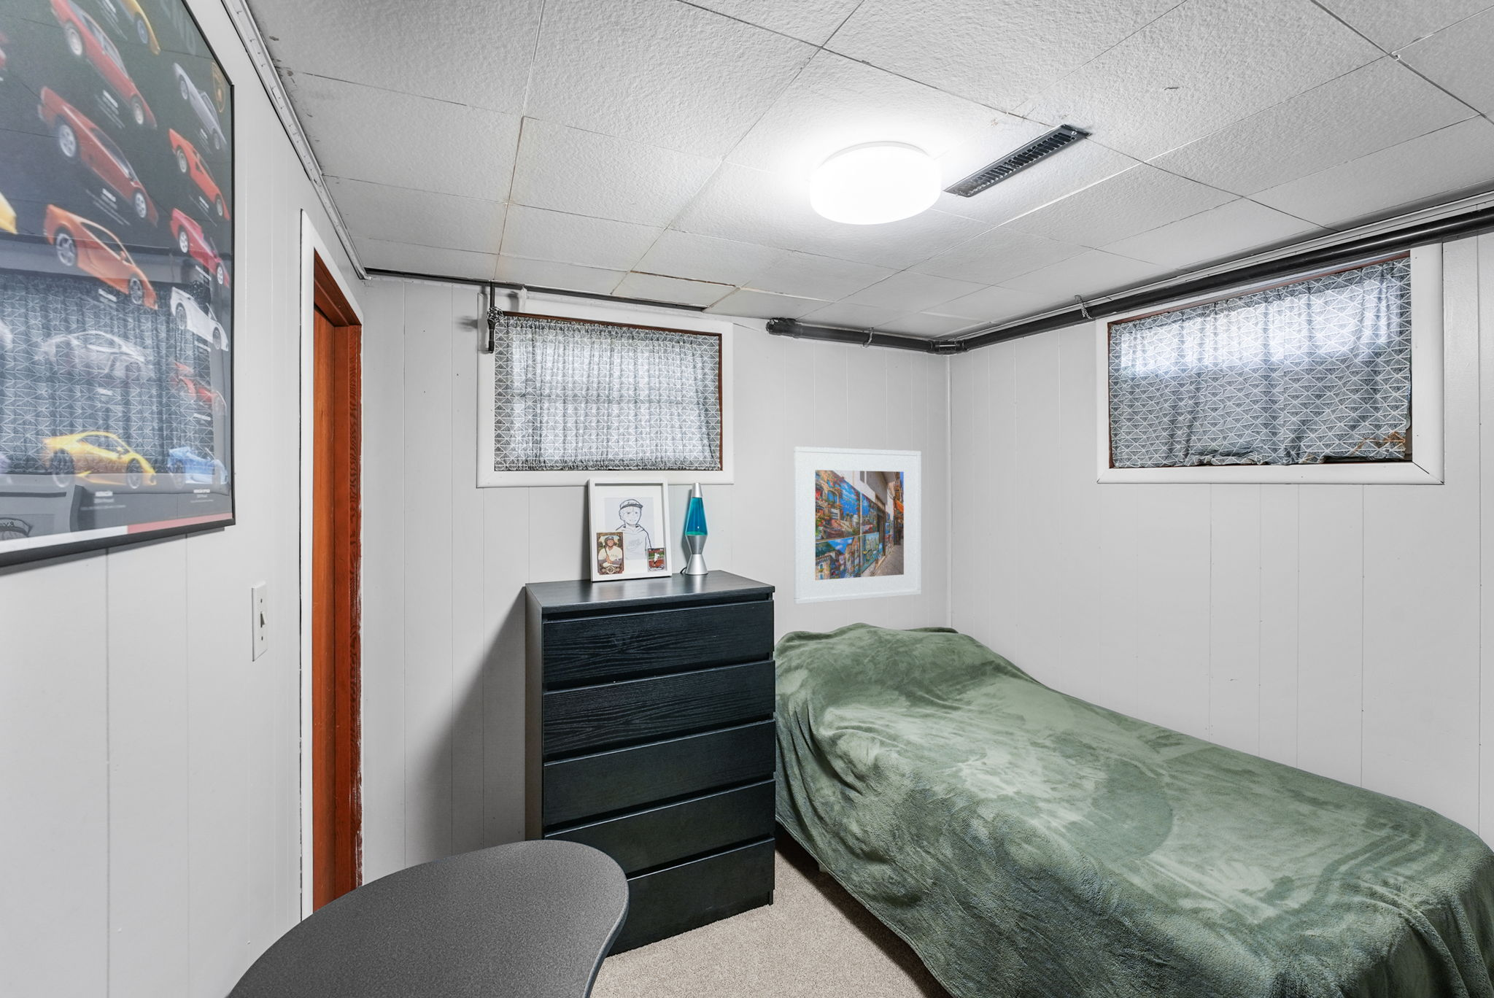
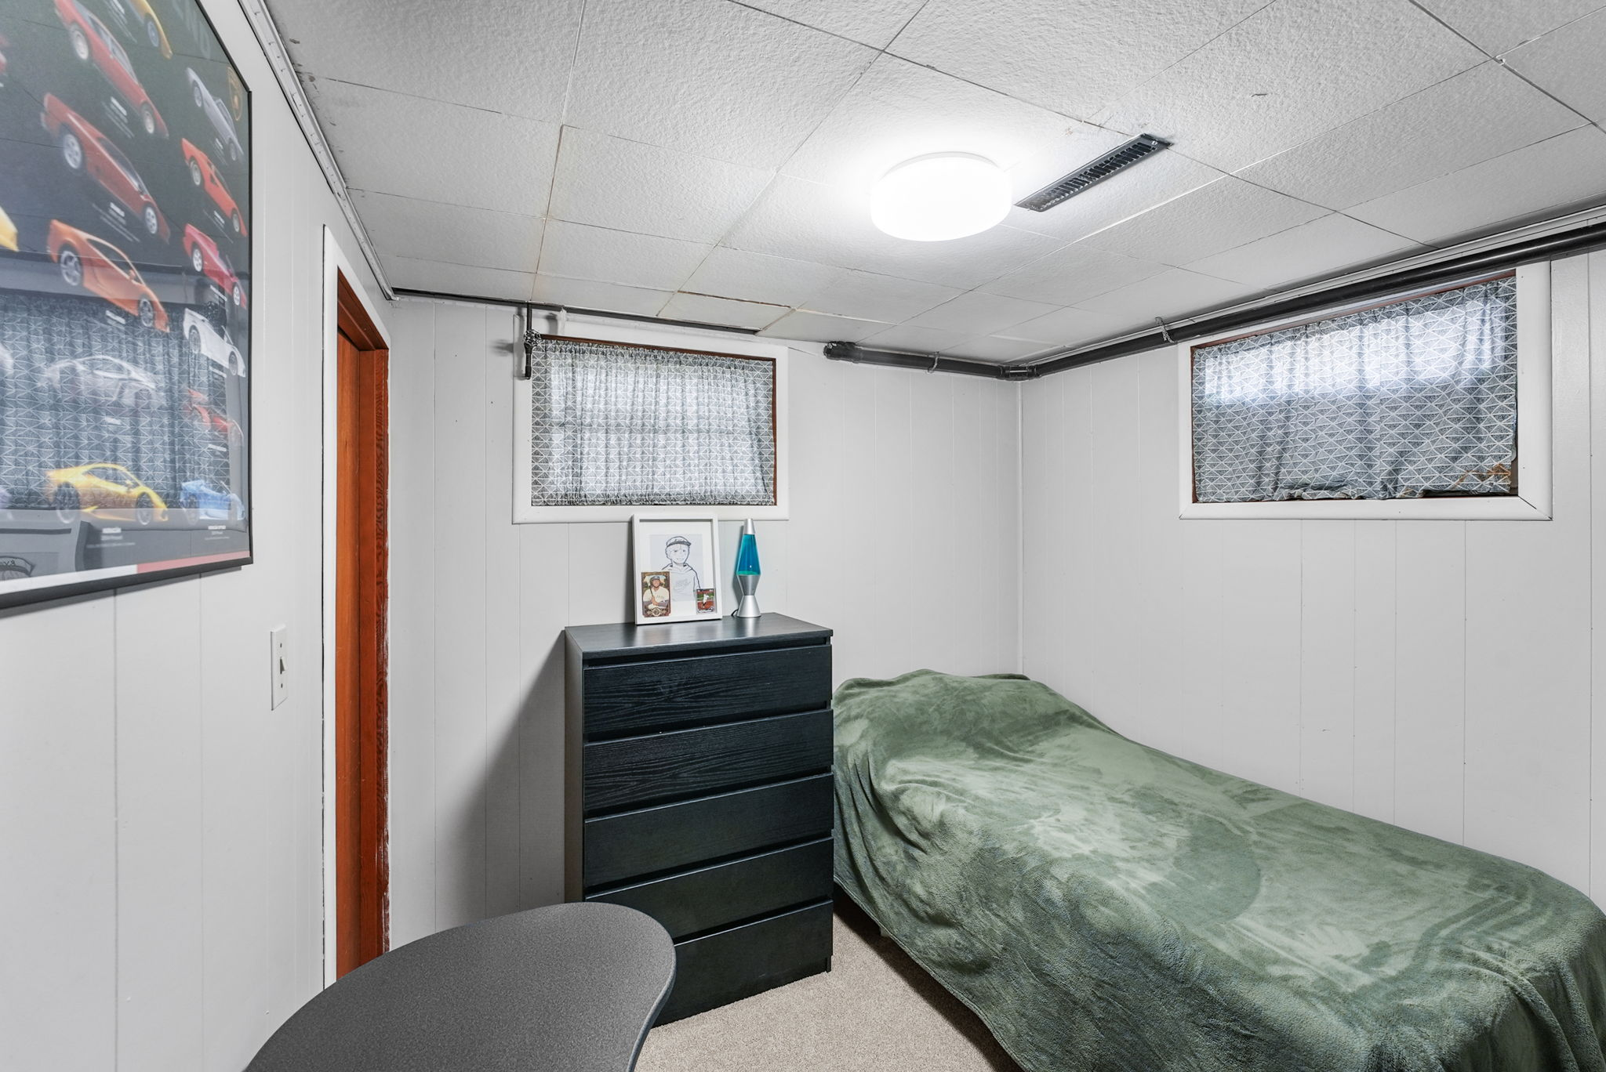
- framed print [793,446,922,605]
